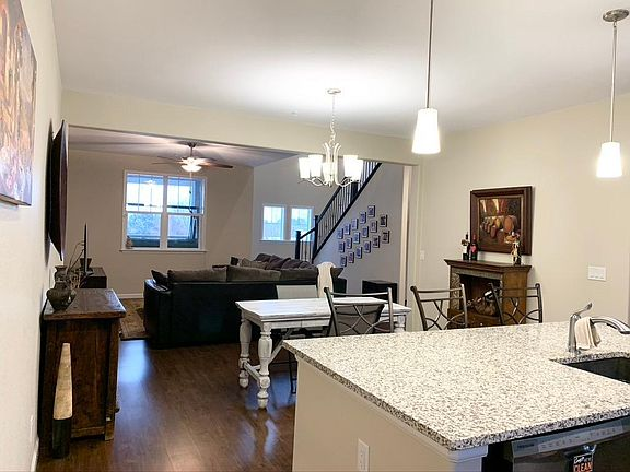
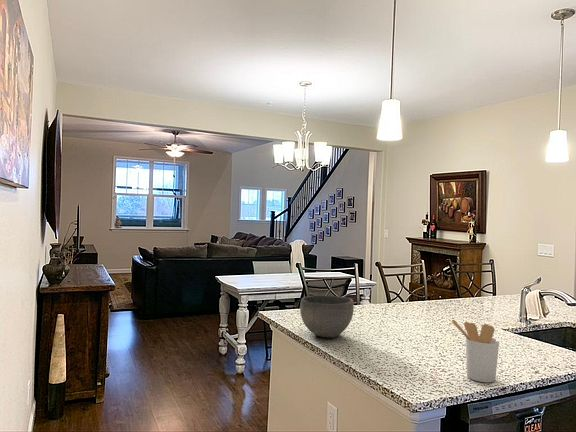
+ bowl [299,294,355,339]
+ utensil holder [451,319,500,383]
